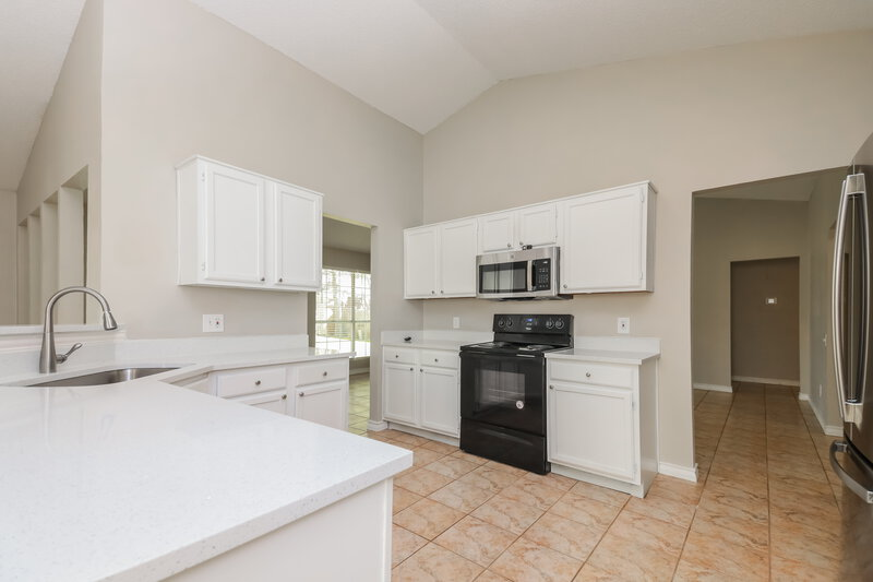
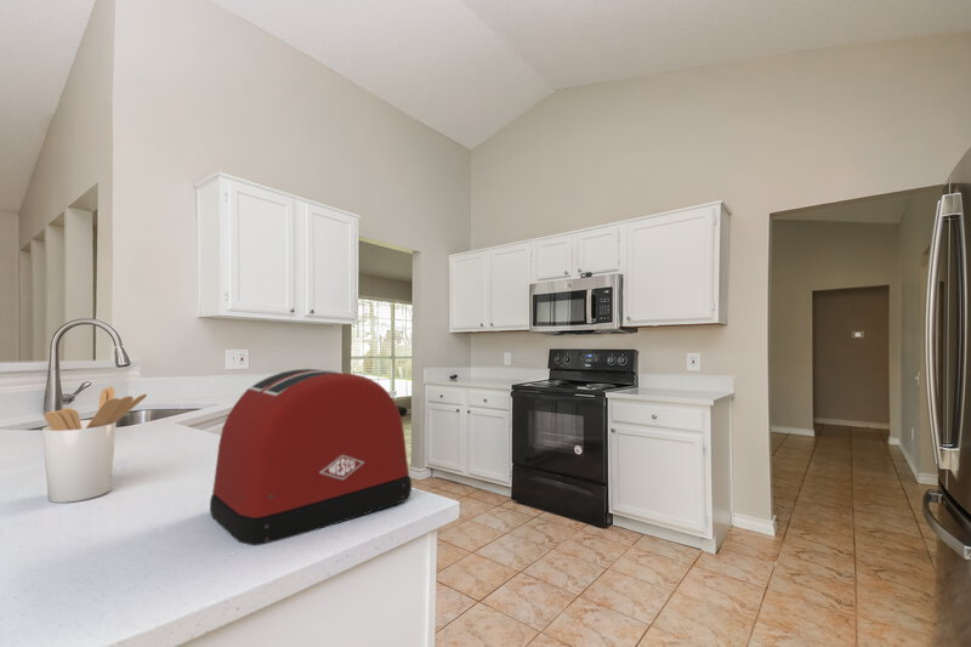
+ toaster [209,368,413,546]
+ utensil holder [41,386,148,504]
